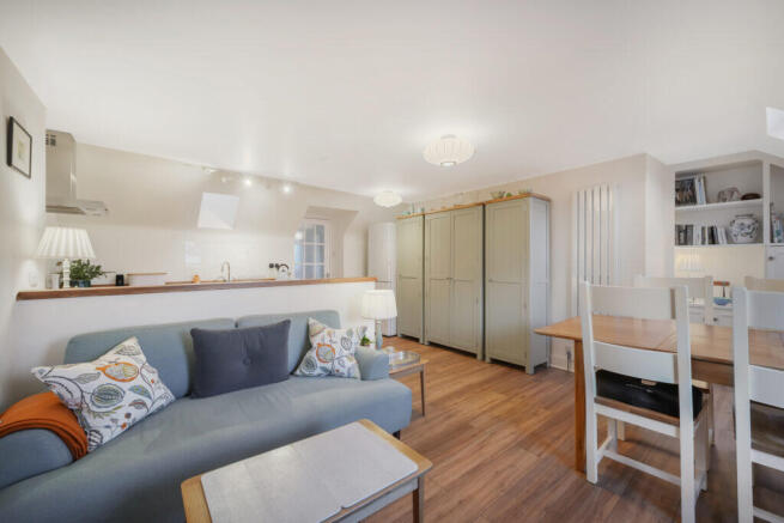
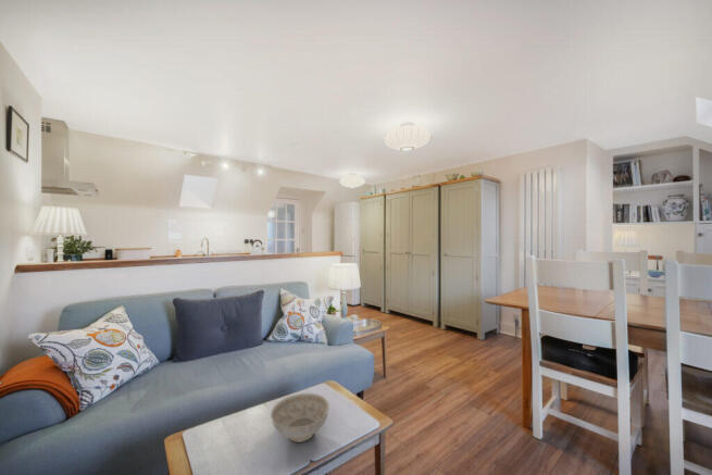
+ decorative bowl [270,392,330,443]
